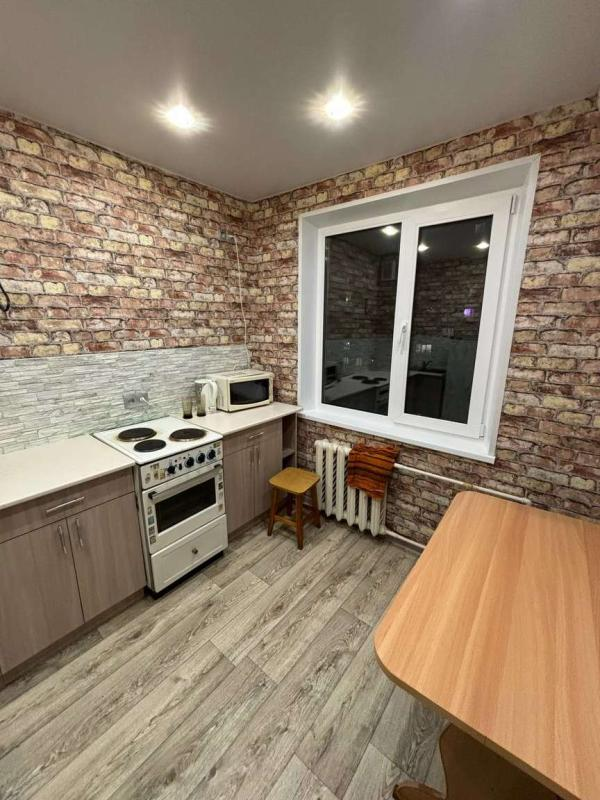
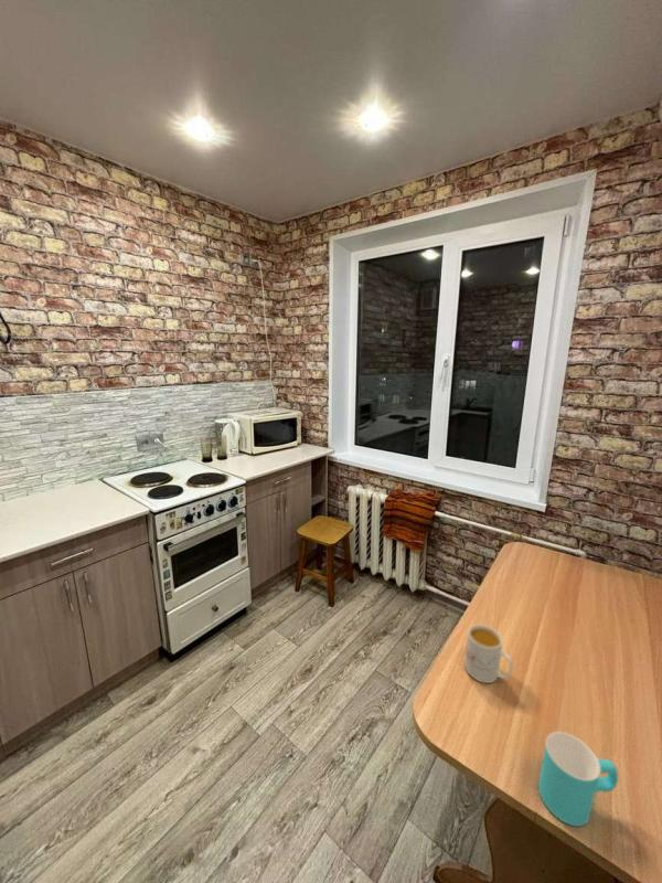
+ mug [463,624,514,684]
+ cup [537,731,619,828]
